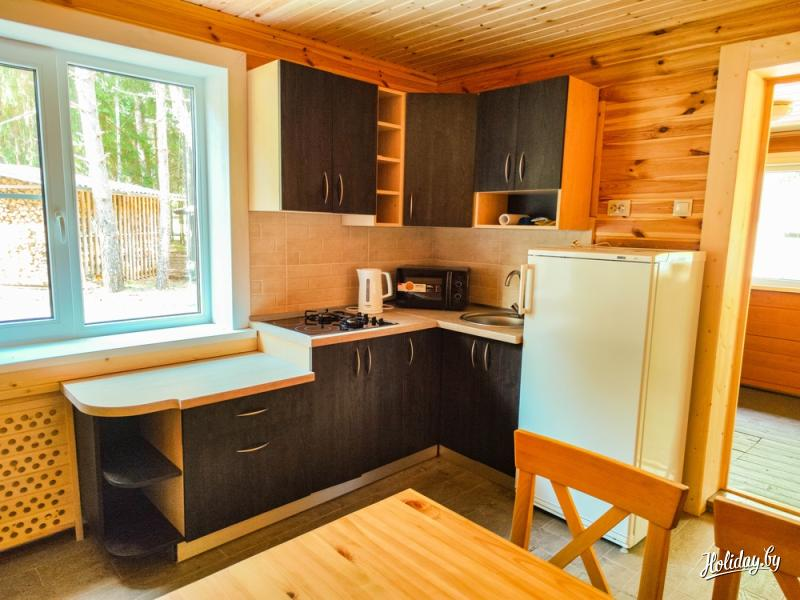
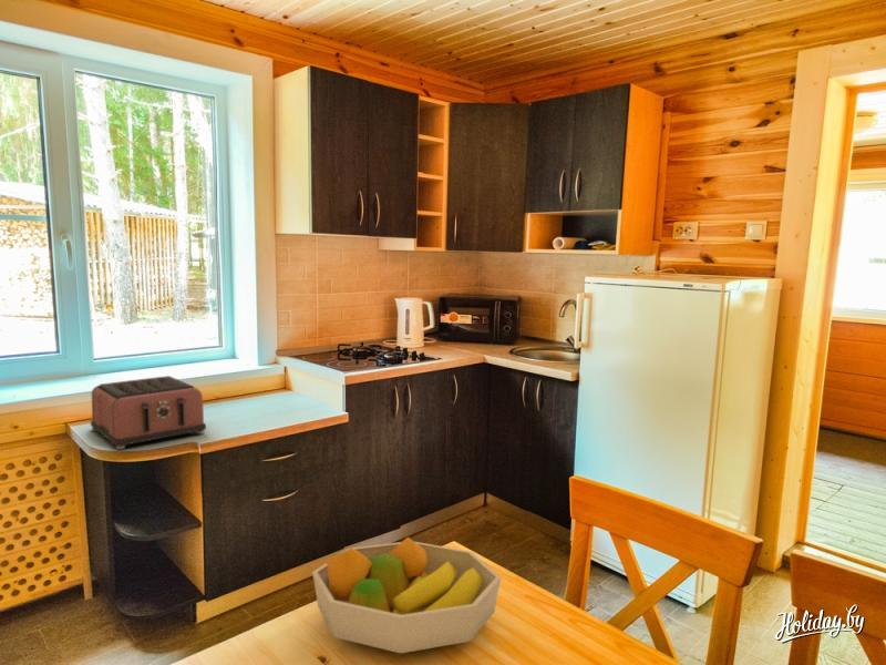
+ toaster [90,375,207,450]
+ fruit bowl [311,536,503,654]
